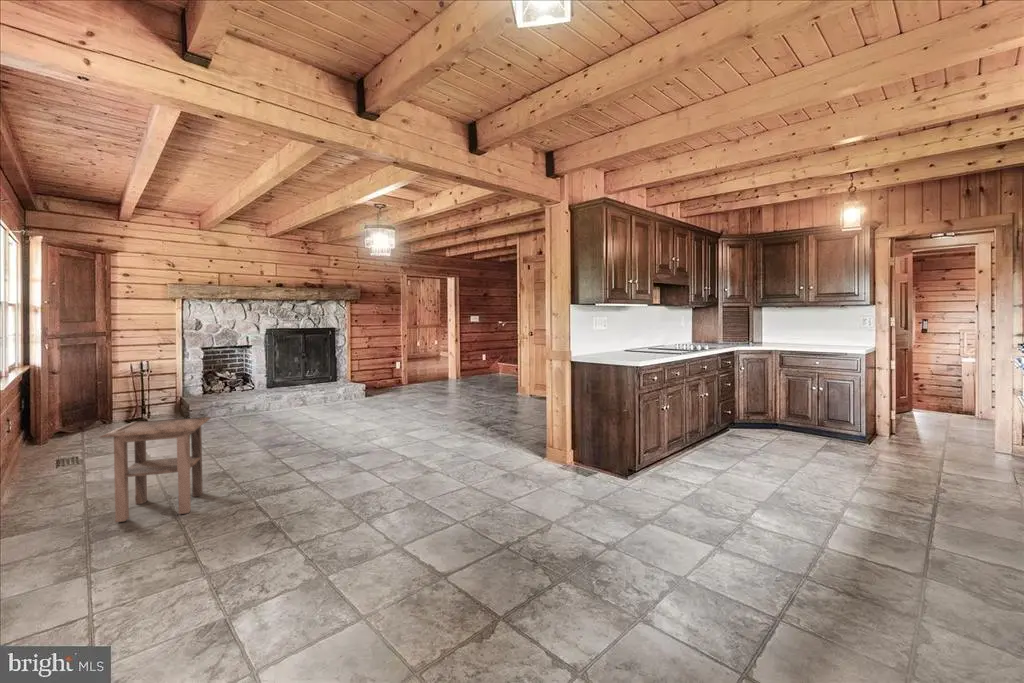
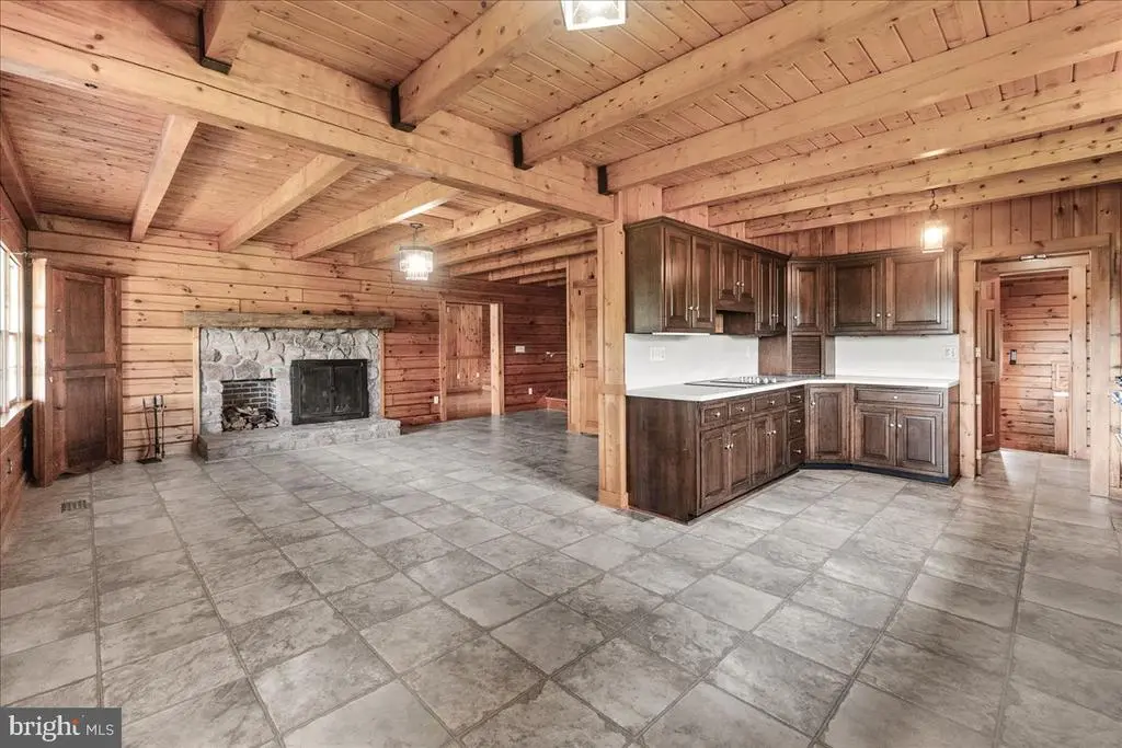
- side table [98,416,212,523]
